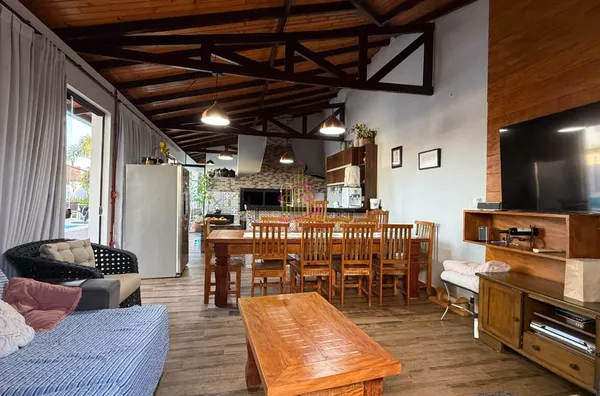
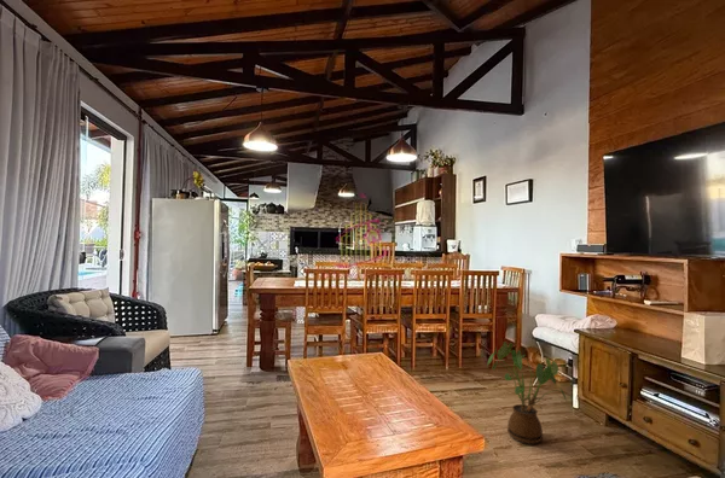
+ house plant [486,340,567,445]
